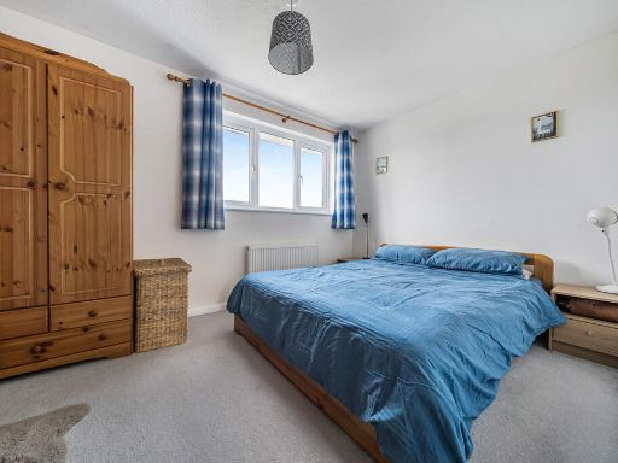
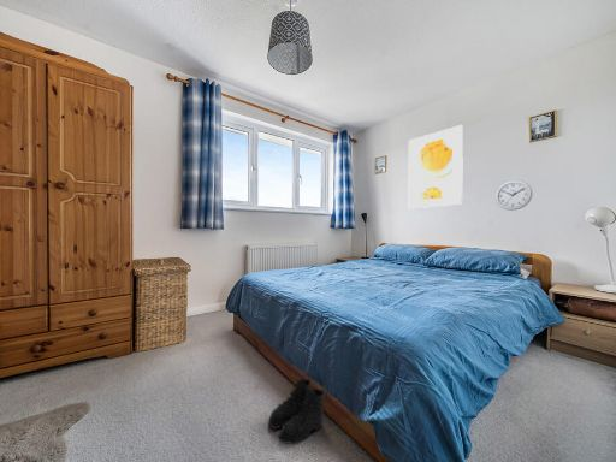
+ wall clock [494,179,533,212]
+ boots [267,378,326,445]
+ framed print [408,124,464,209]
